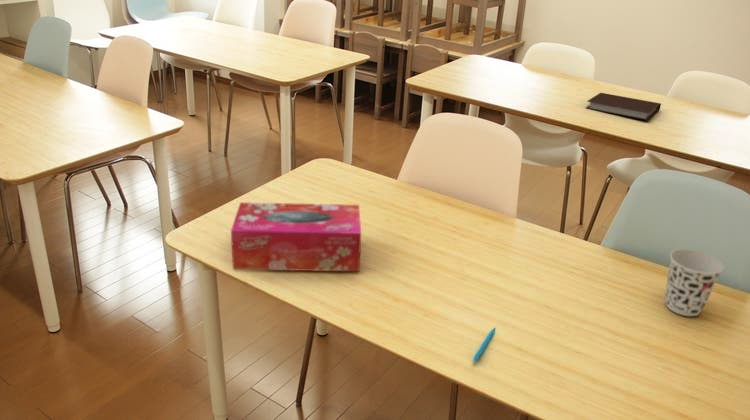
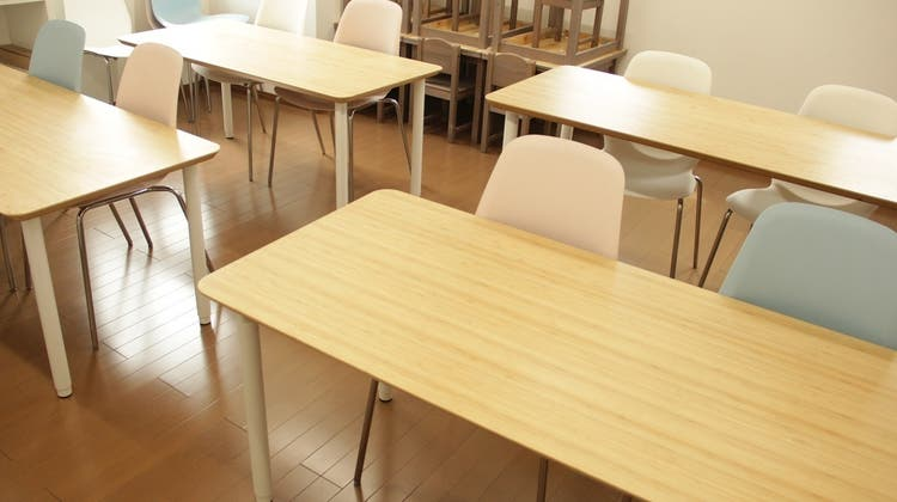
- notebook [585,92,662,121]
- cup [664,248,725,317]
- pen [472,327,496,364]
- tissue box [230,201,362,272]
